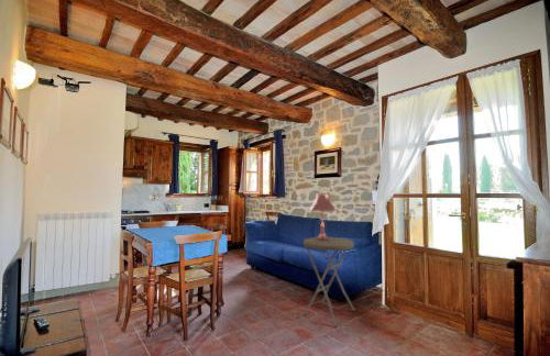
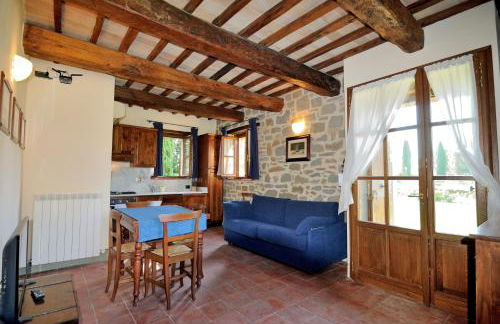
- table lamp [308,192,338,241]
- side table [302,236,356,329]
